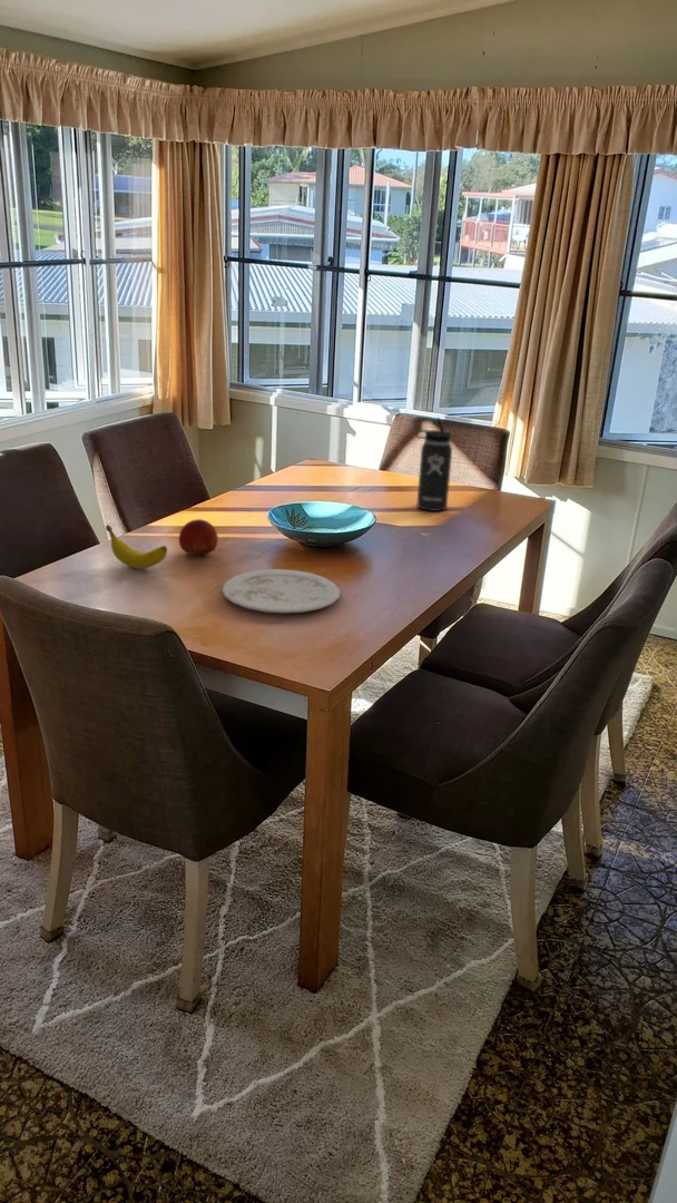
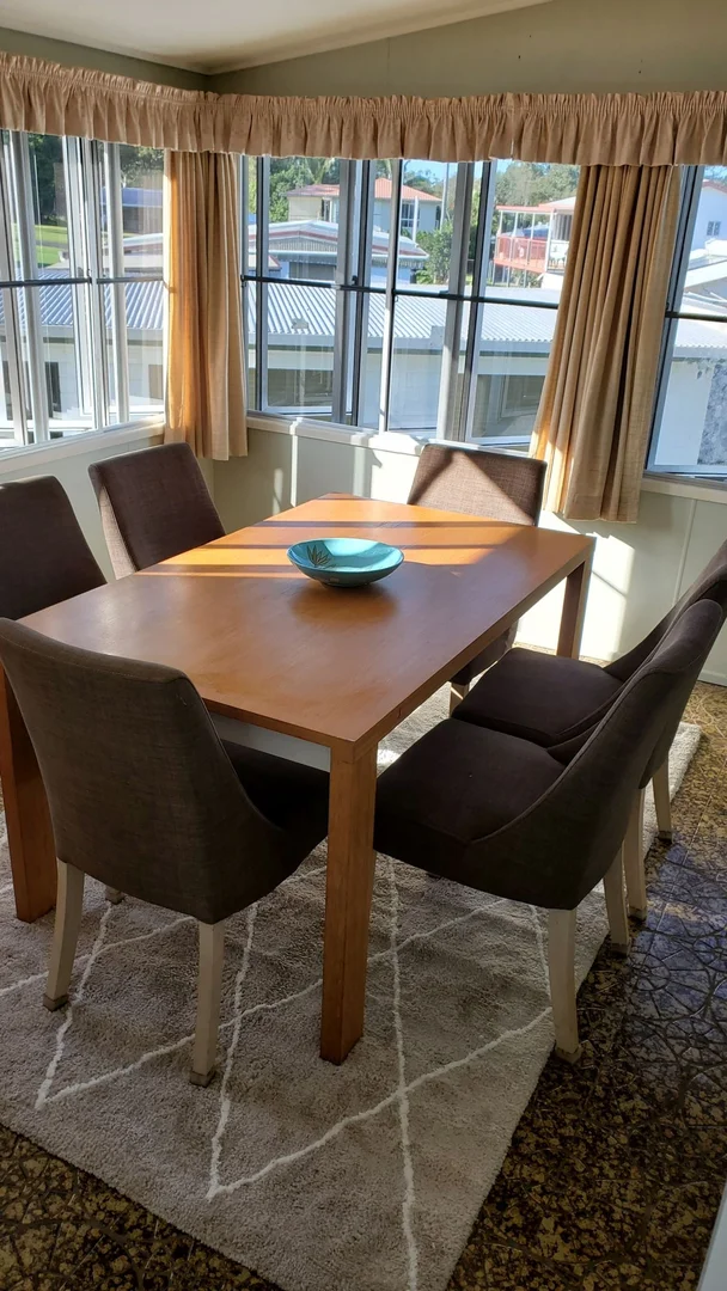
- thermos bottle [414,417,453,512]
- plate [220,568,341,614]
- banana [105,524,168,570]
- fruit [178,518,219,558]
